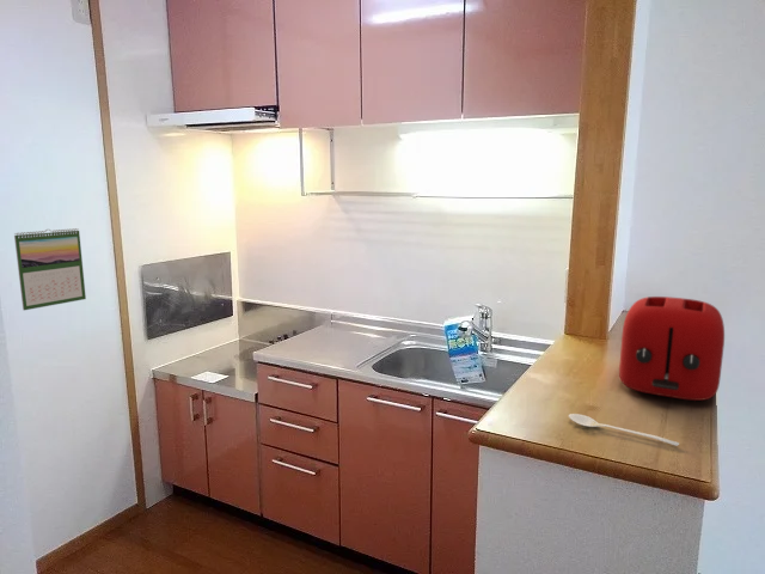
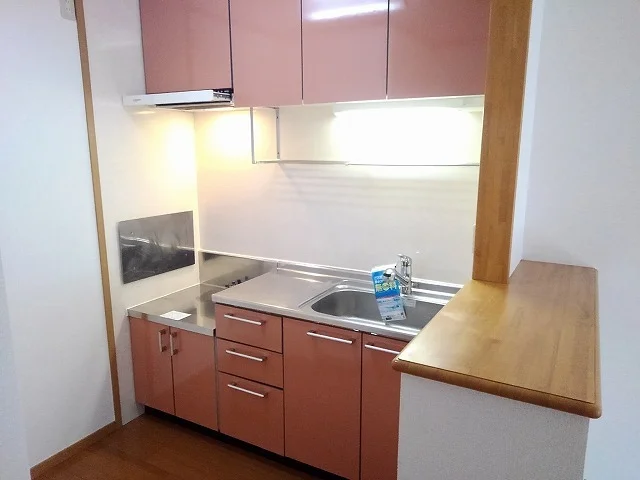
- calendar [13,227,87,311]
- toaster [618,295,726,402]
- stirrer [568,413,680,447]
